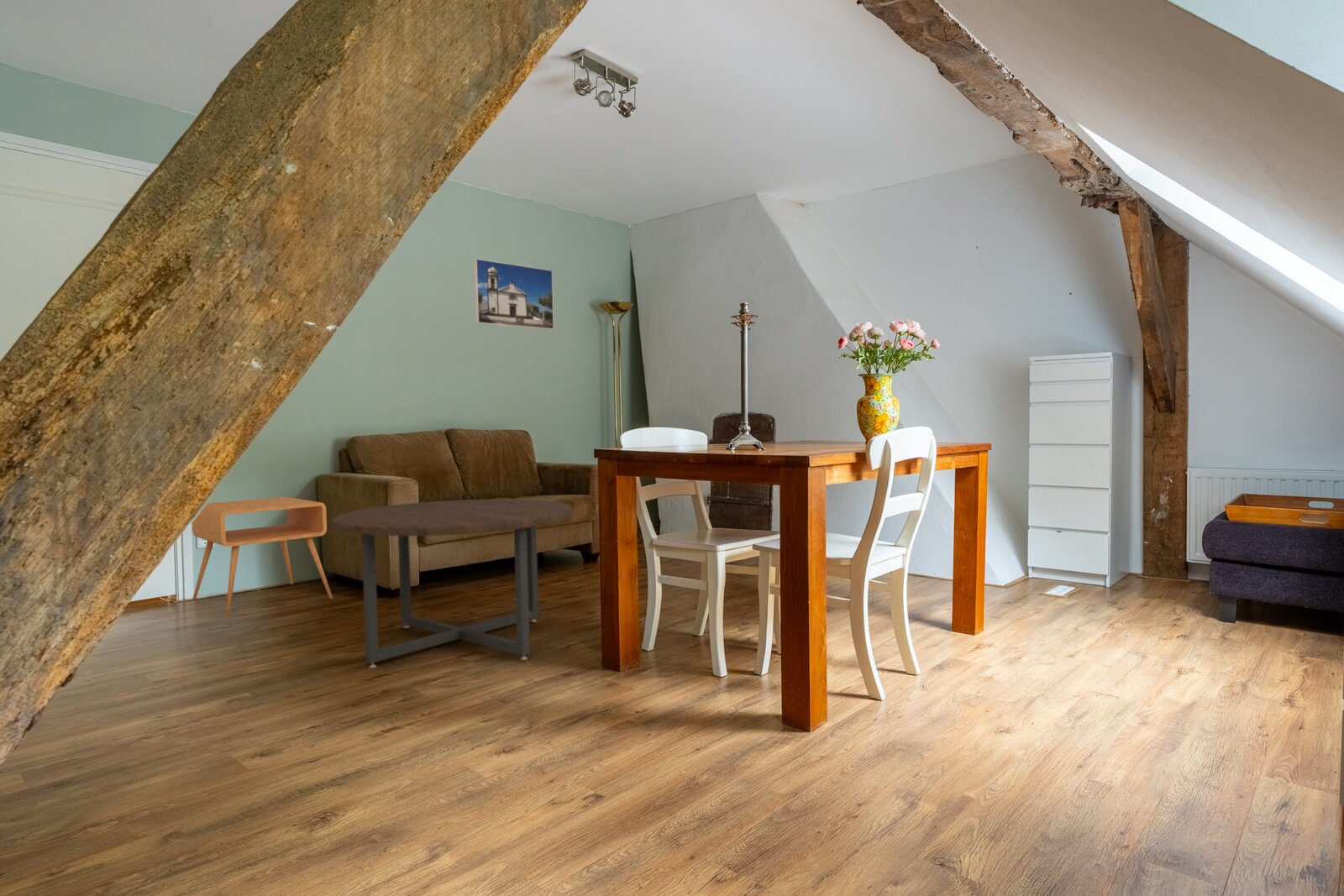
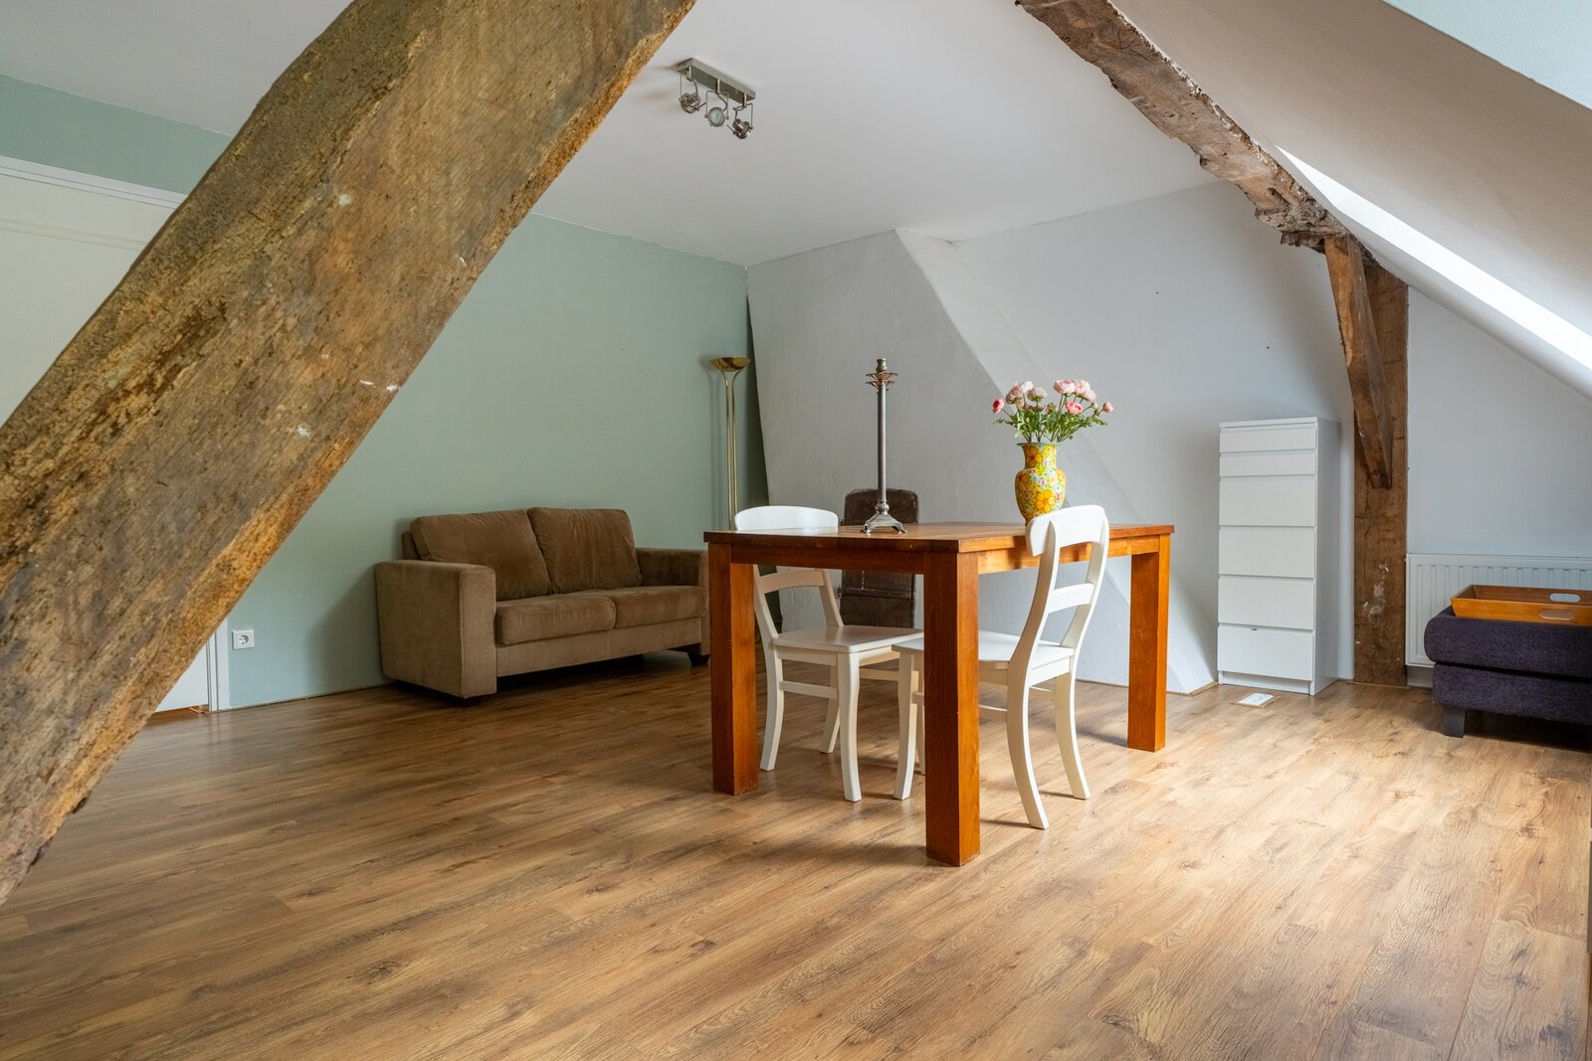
- coffee table [332,498,573,668]
- side table [192,496,333,618]
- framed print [473,258,554,331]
